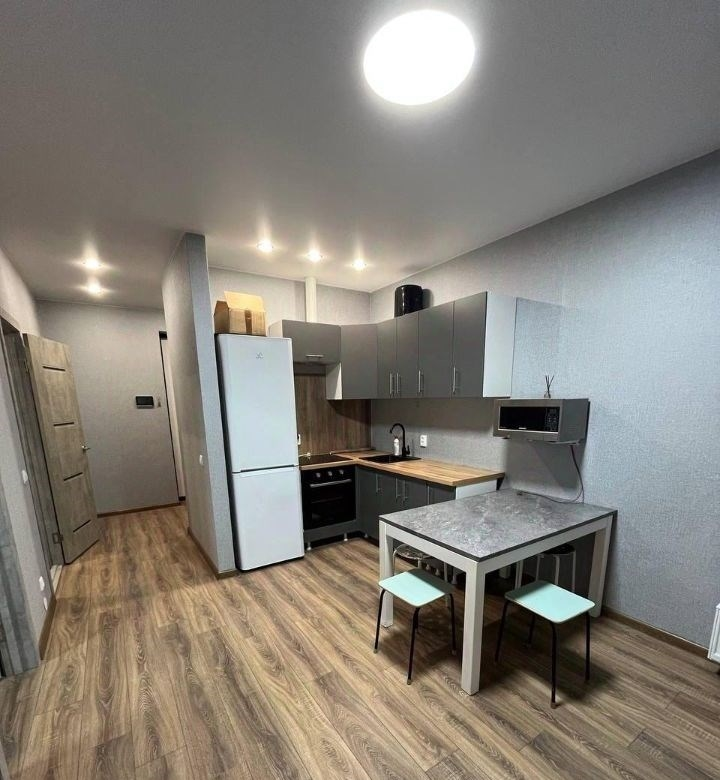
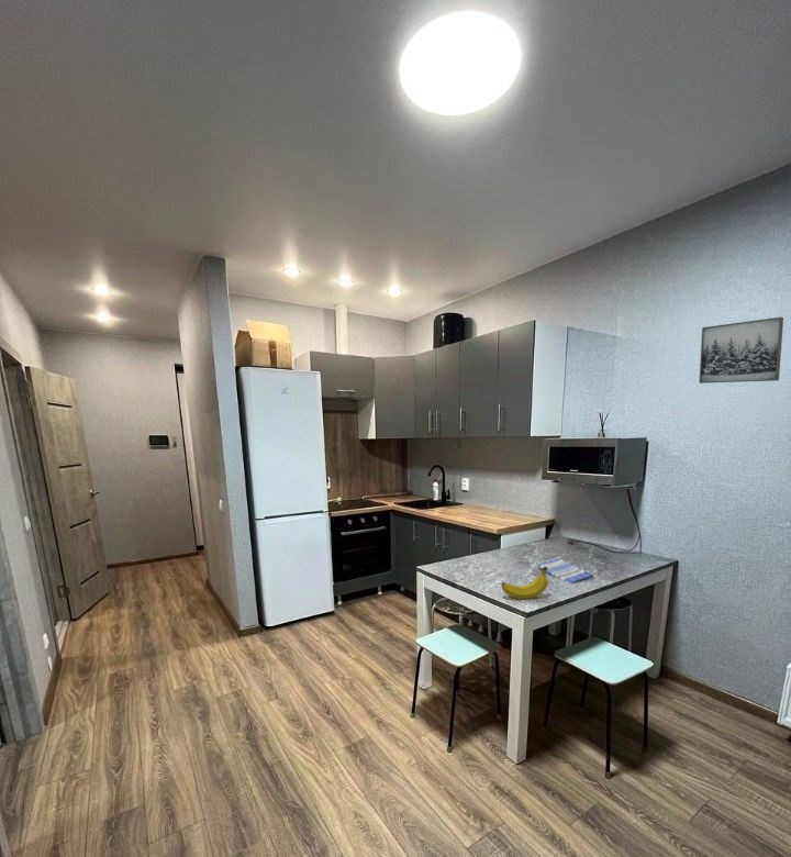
+ dish towel [536,557,594,585]
+ fruit [500,567,549,600]
+ wall art [699,316,784,385]
